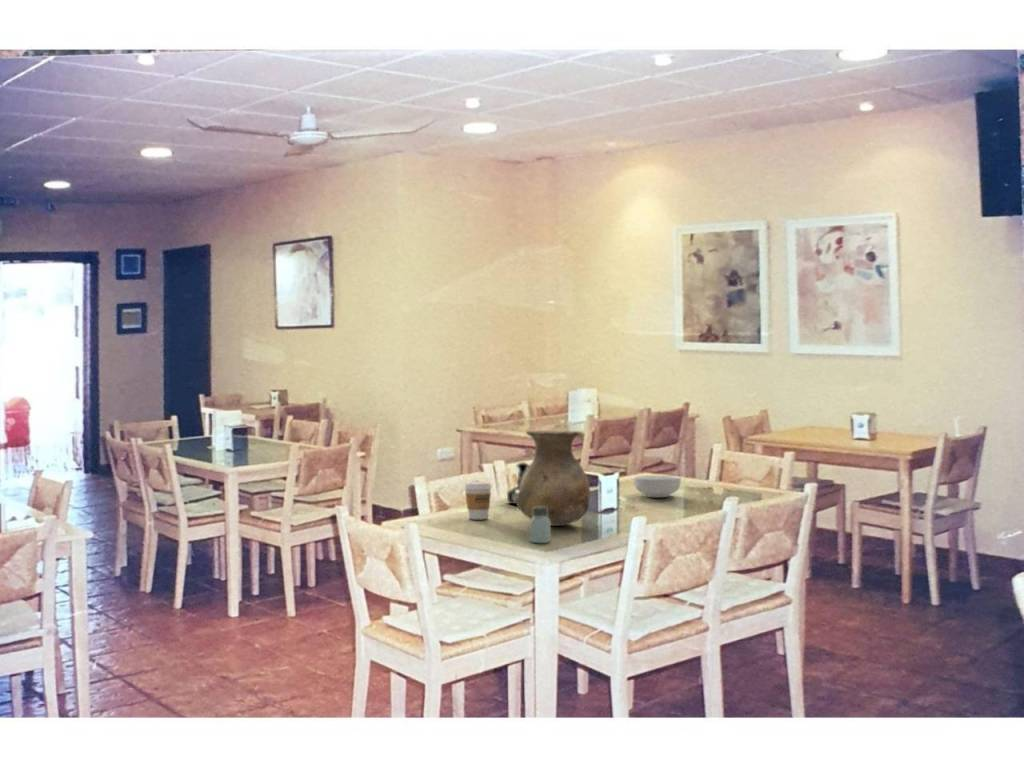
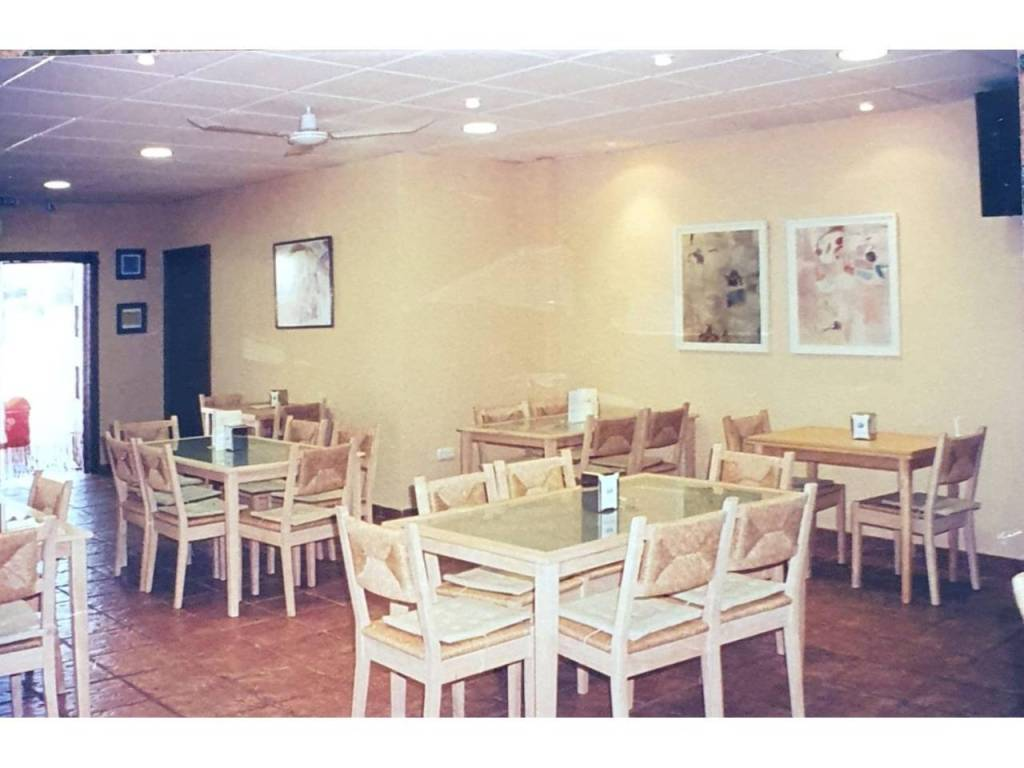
- vase [516,429,591,527]
- cereal bowl [633,474,682,498]
- saltshaker [529,507,552,544]
- coffee cup [464,479,493,520]
- tequila bottle [506,461,530,505]
